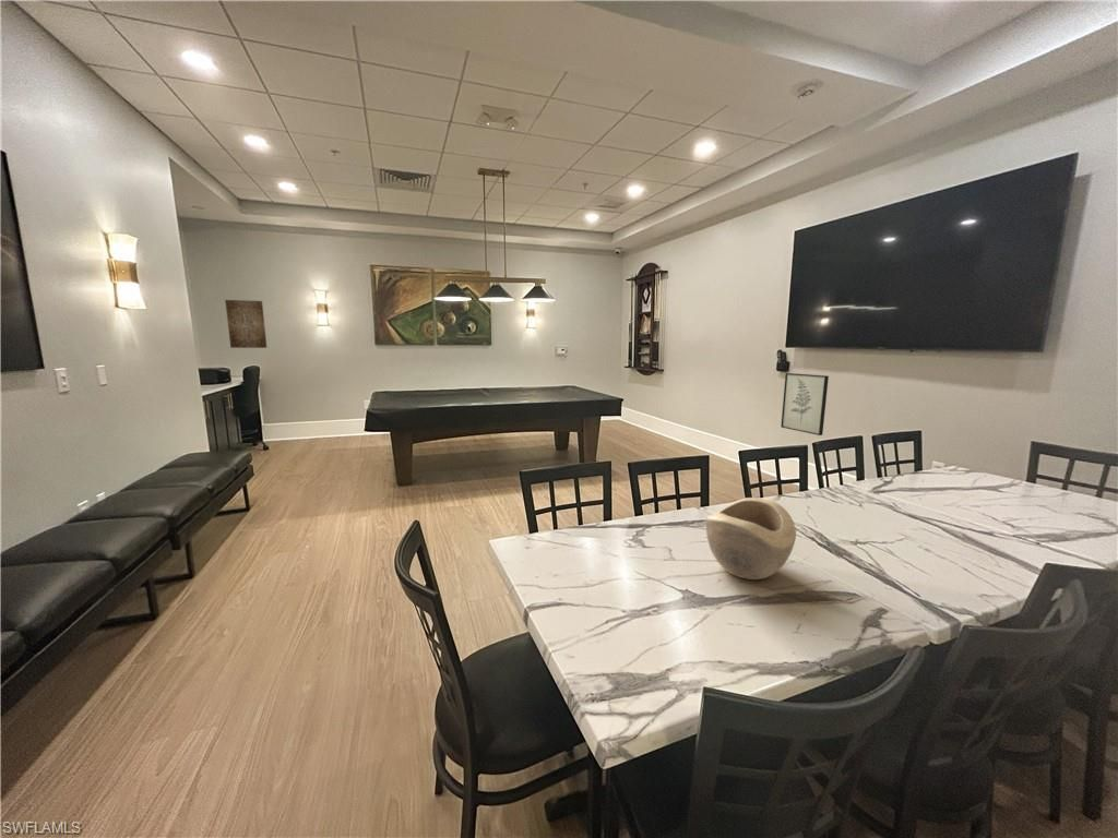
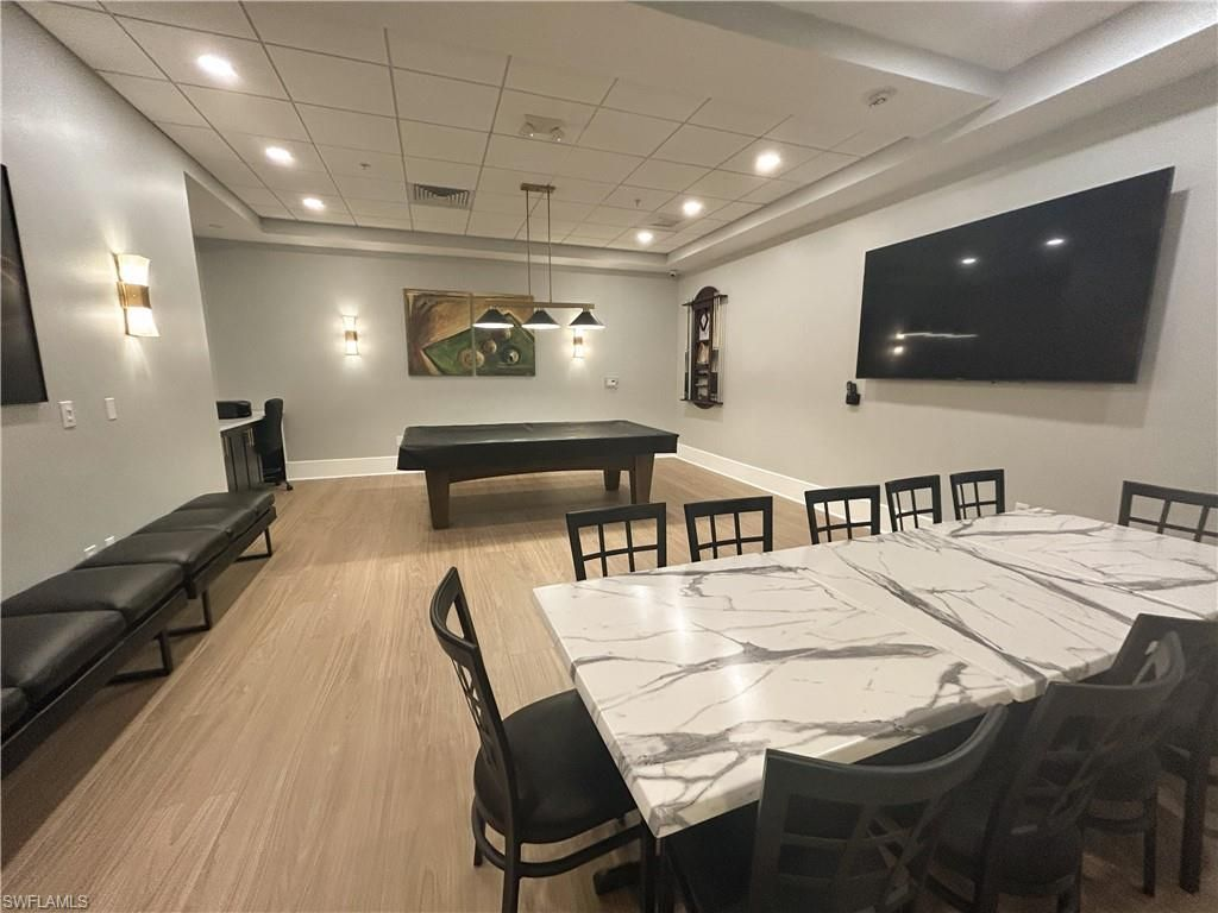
- wall art [780,372,830,436]
- wall art [224,299,267,349]
- decorative bowl [704,496,797,580]
